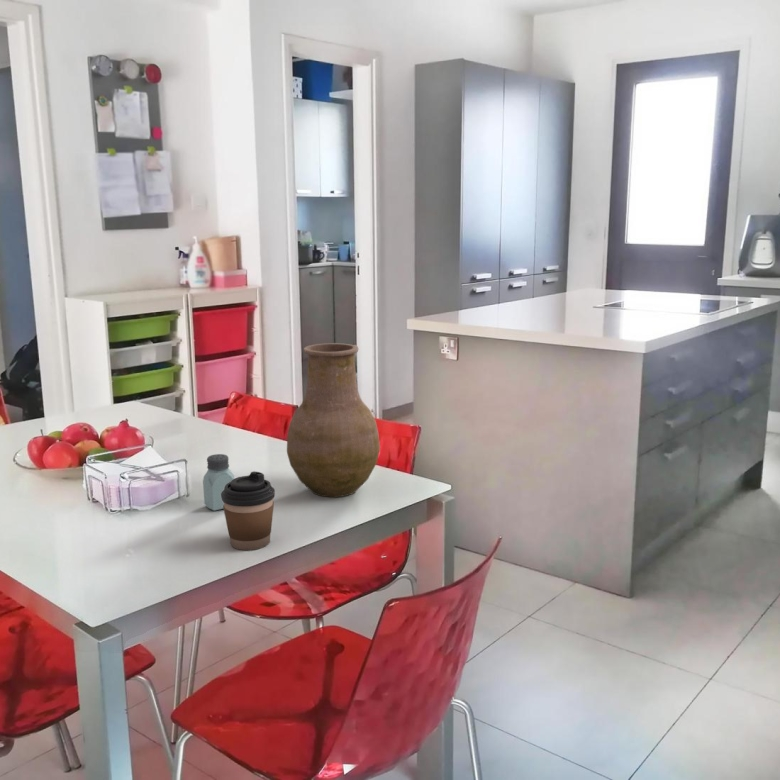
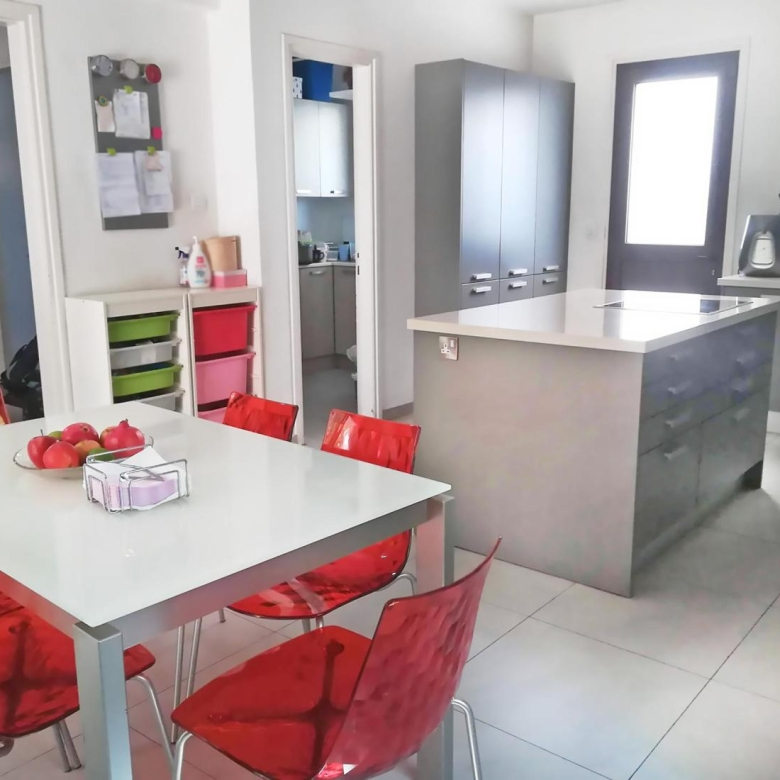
- coffee cup [221,470,276,551]
- saltshaker [202,453,235,512]
- vase [286,342,381,498]
